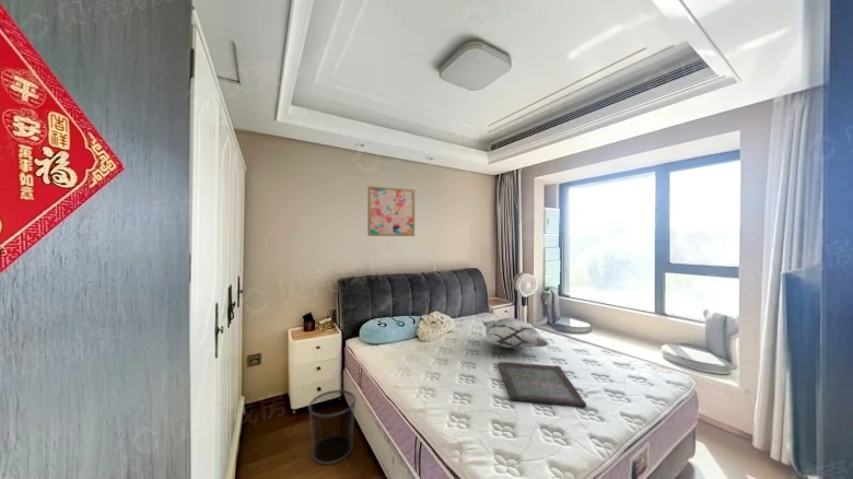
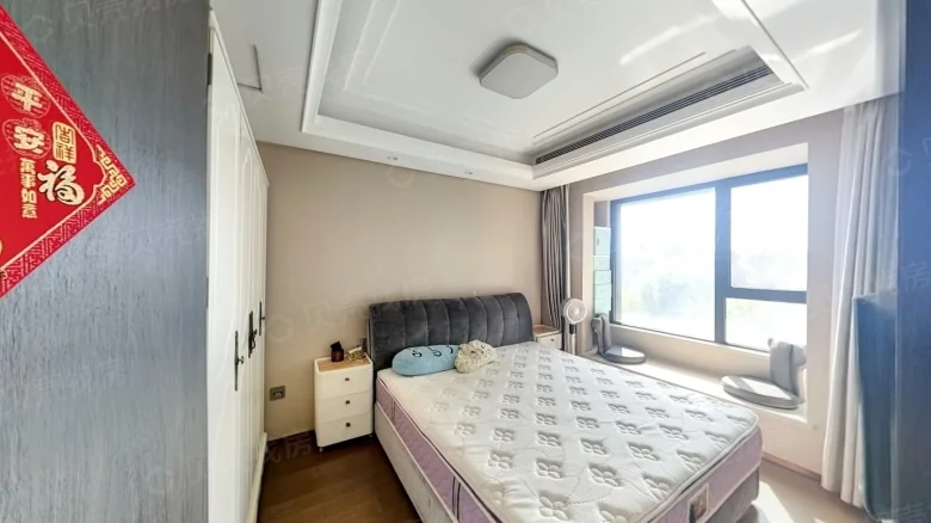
- serving tray [498,361,587,408]
- wall art [366,185,416,237]
- waste bin [307,389,358,465]
- decorative pillow [481,317,550,350]
